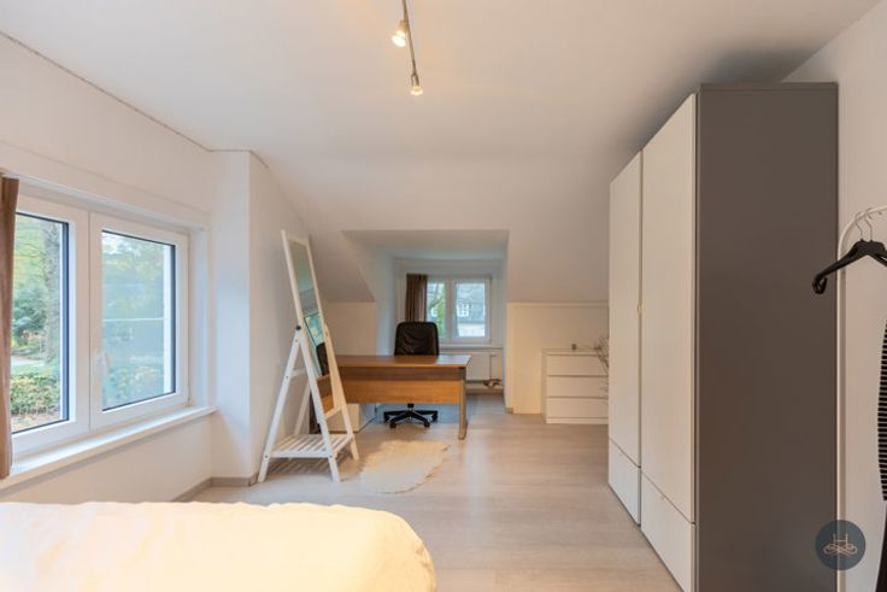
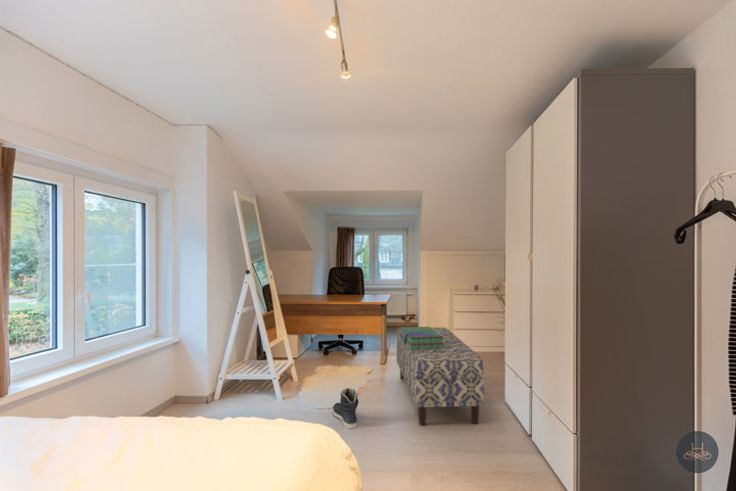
+ stack of books [399,326,445,350]
+ bench [396,326,485,427]
+ sneaker [332,387,359,430]
